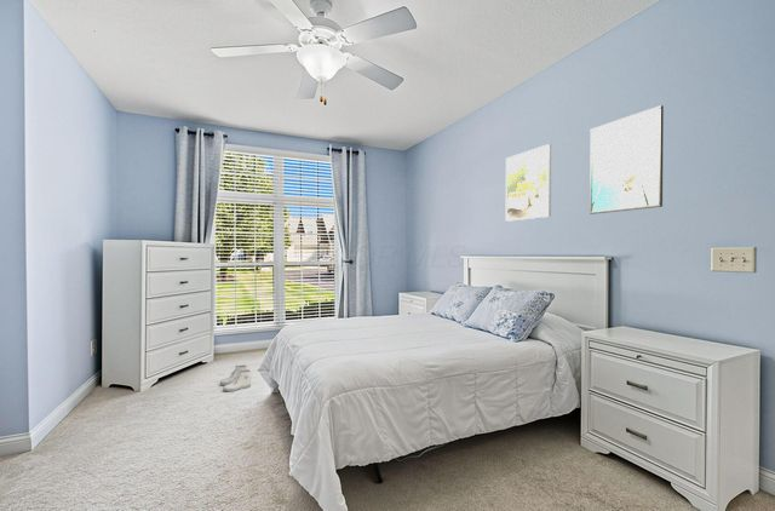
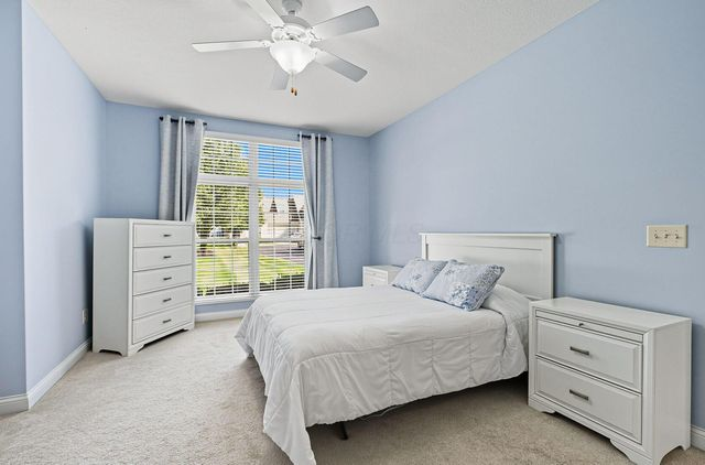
- boots [219,364,252,392]
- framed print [505,143,552,223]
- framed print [589,104,665,216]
